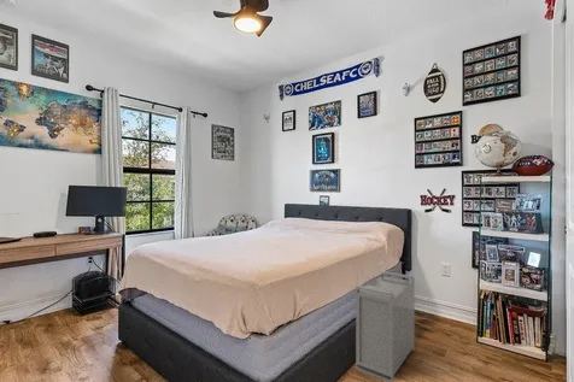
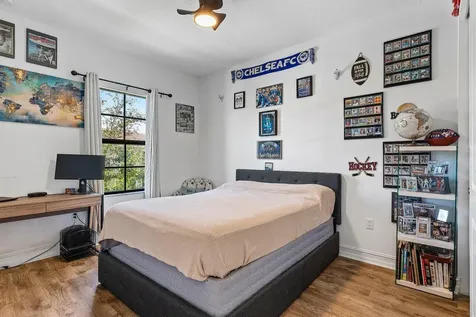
- storage bin [355,270,416,382]
